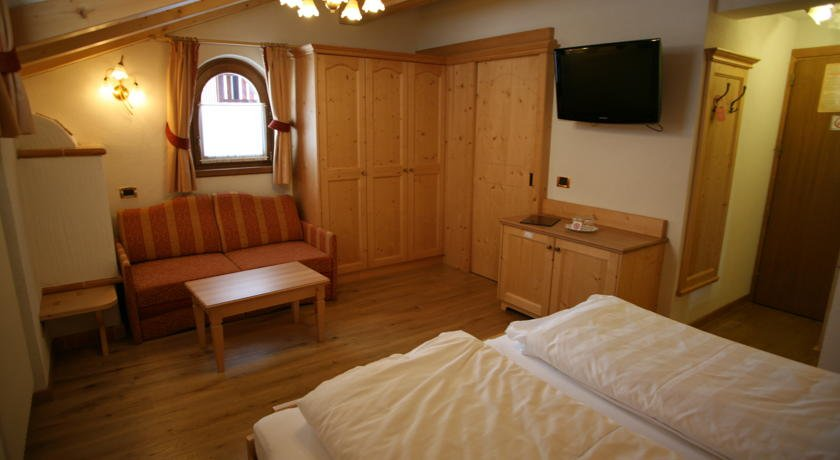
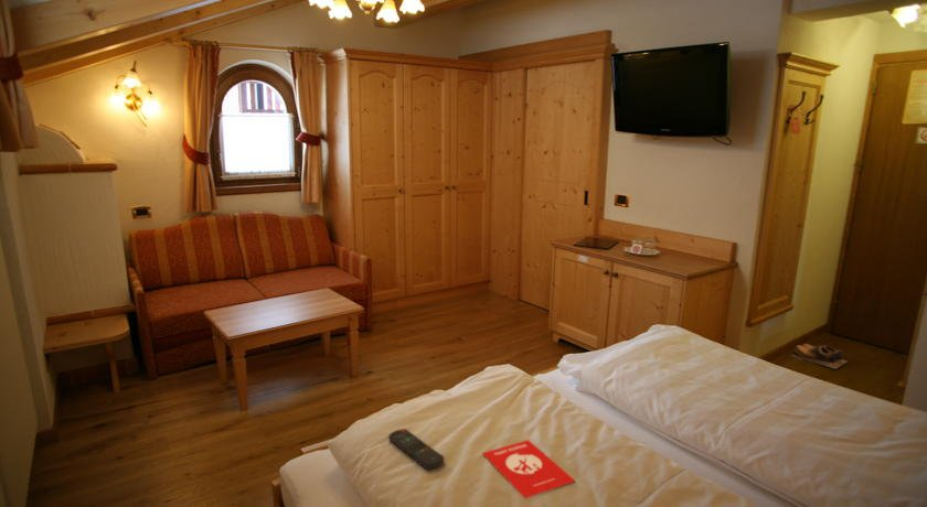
+ remote control [387,428,445,471]
+ shoes [789,343,849,370]
+ book [481,439,577,499]
